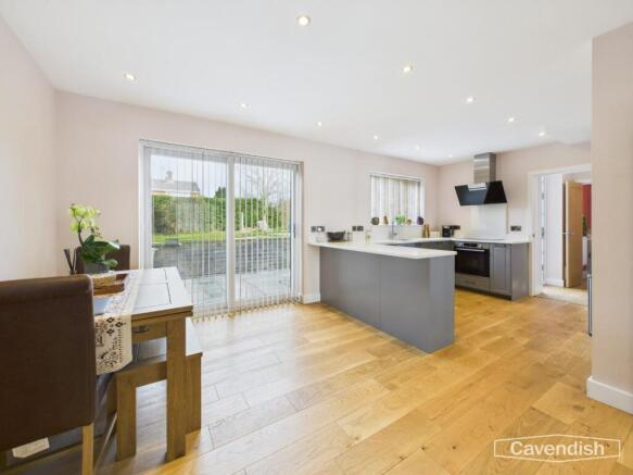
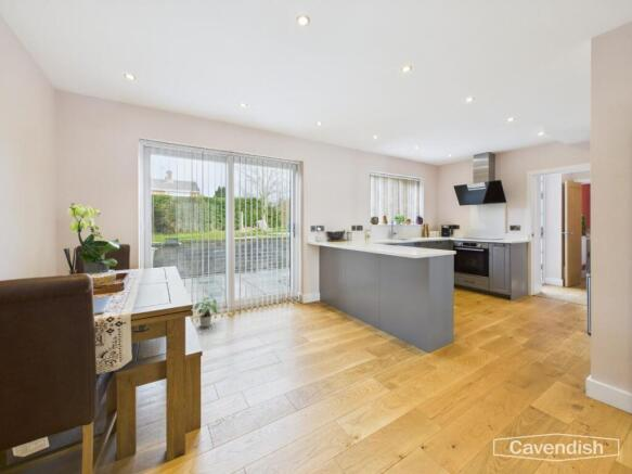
+ potted plant [193,296,219,329]
